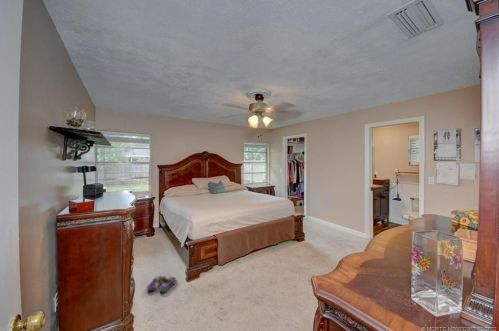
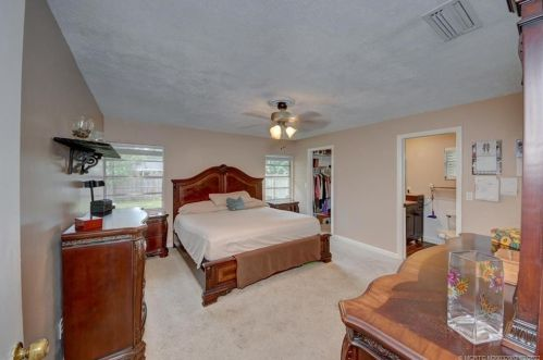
- slippers [146,275,177,293]
